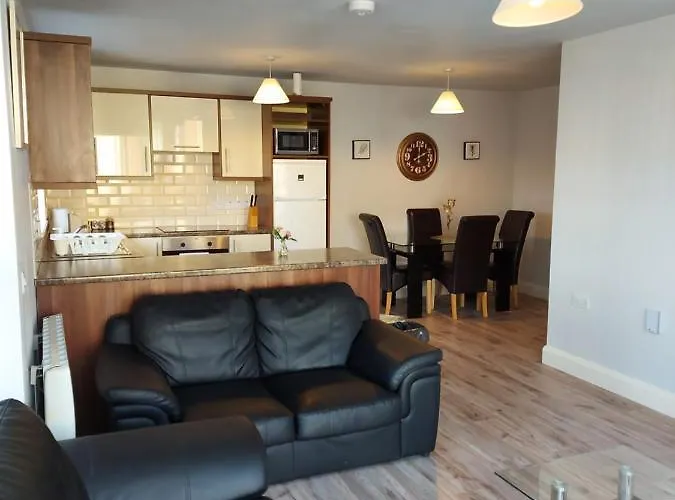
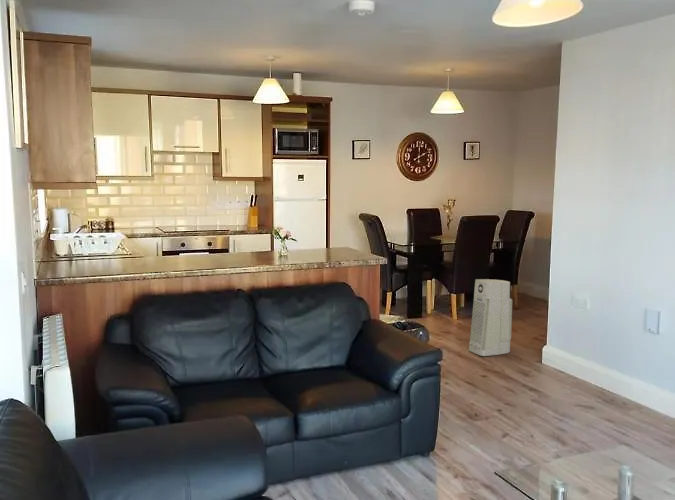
+ air purifier [468,278,513,357]
